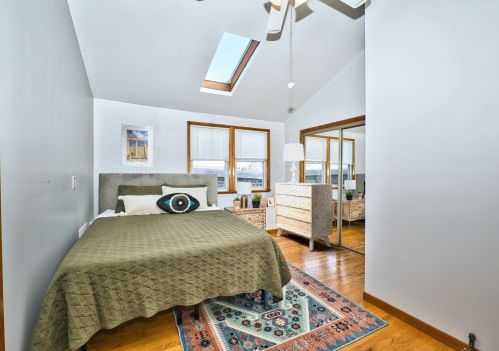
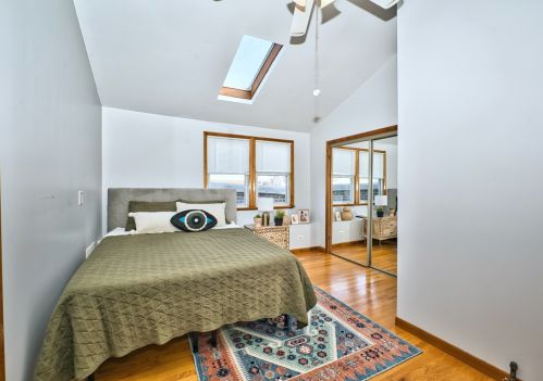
- lamp [282,142,305,183]
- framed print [120,123,154,168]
- dresser [274,182,334,251]
